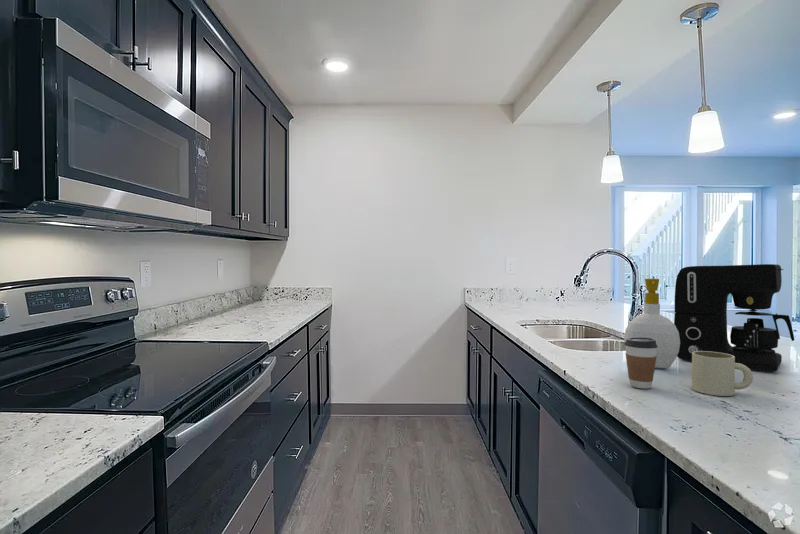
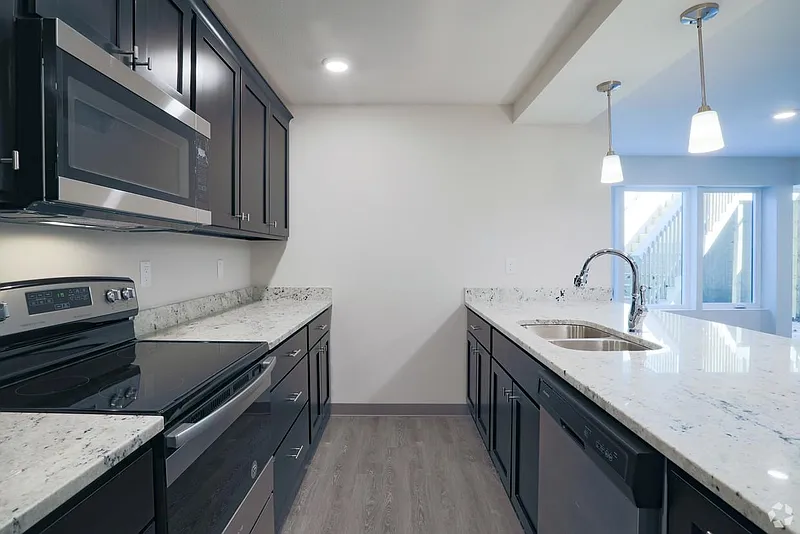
- coffee cup [624,338,658,390]
- mug [691,351,754,397]
- coffee maker [673,263,795,373]
- soap bottle [623,277,680,370]
